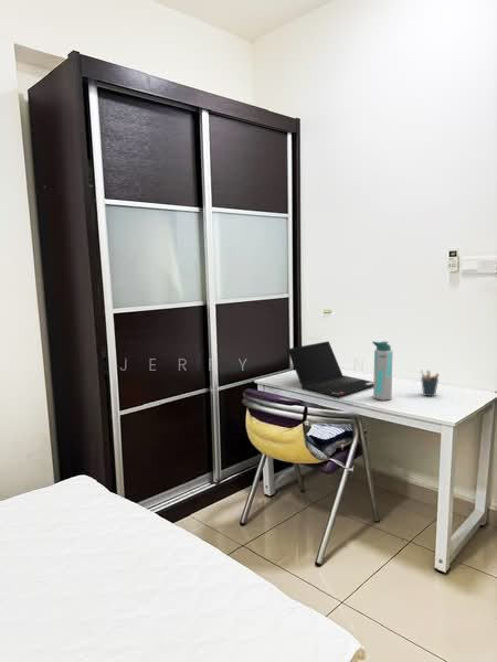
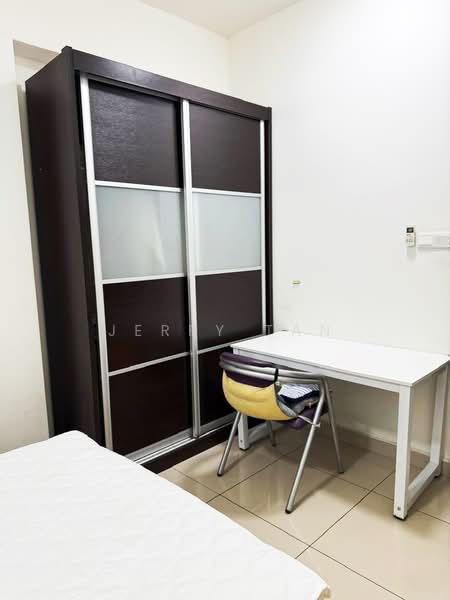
- laptop computer [286,340,374,398]
- water bottle [371,340,394,402]
- pen holder [420,369,441,397]
